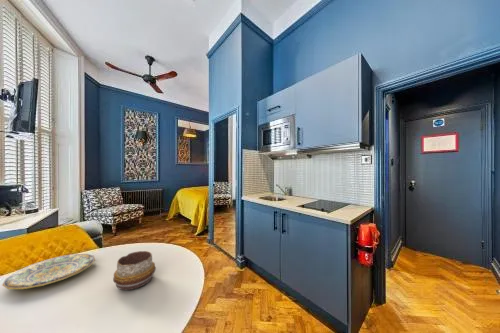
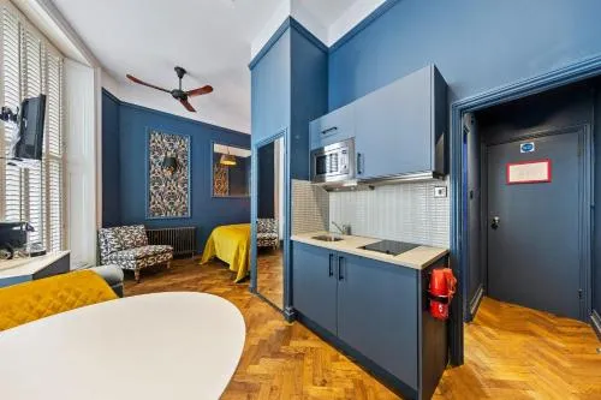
- plate [1,253,96,290]
- decorative bowl [112,250,157,291]
